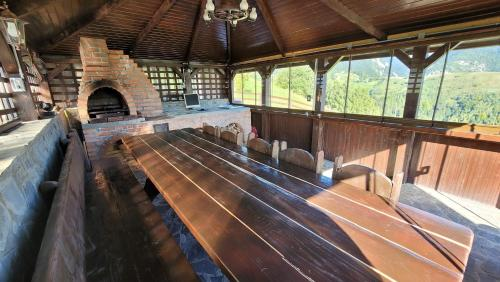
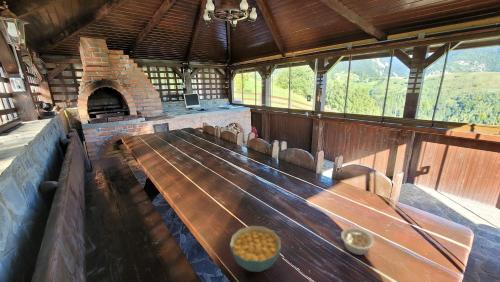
+ cereal bowl [229,225,282,273]
+ legume [335,227,375,256]
